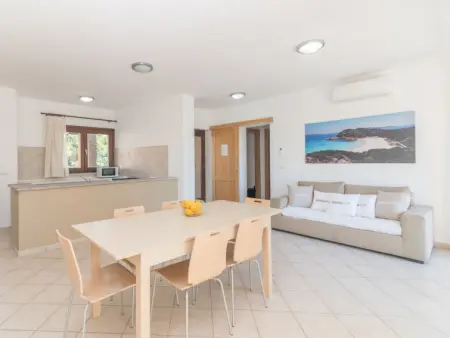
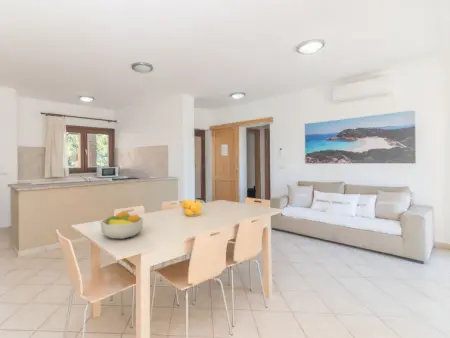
+ fruit bowl [99,210,144,240]
